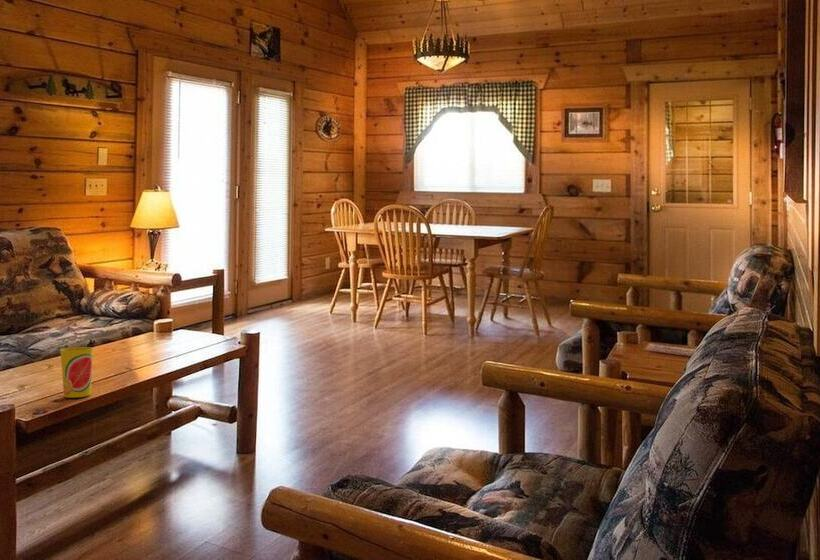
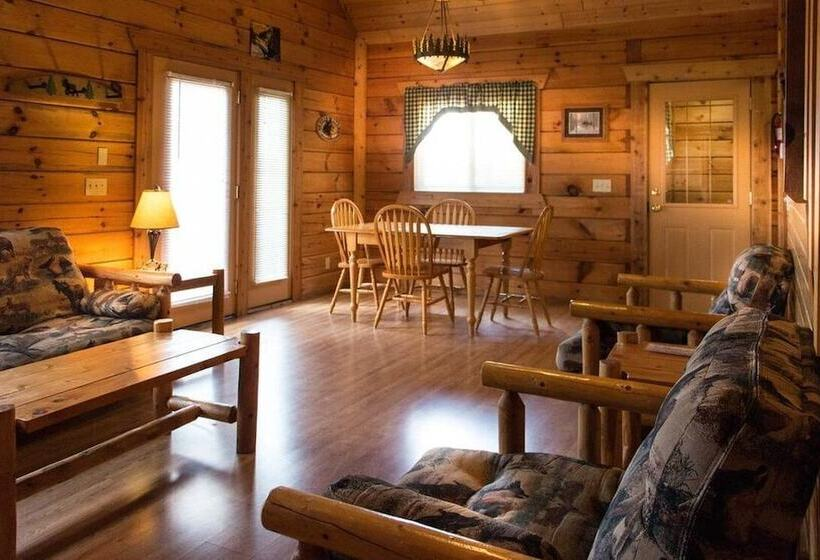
- cup [59,346,95,399]
